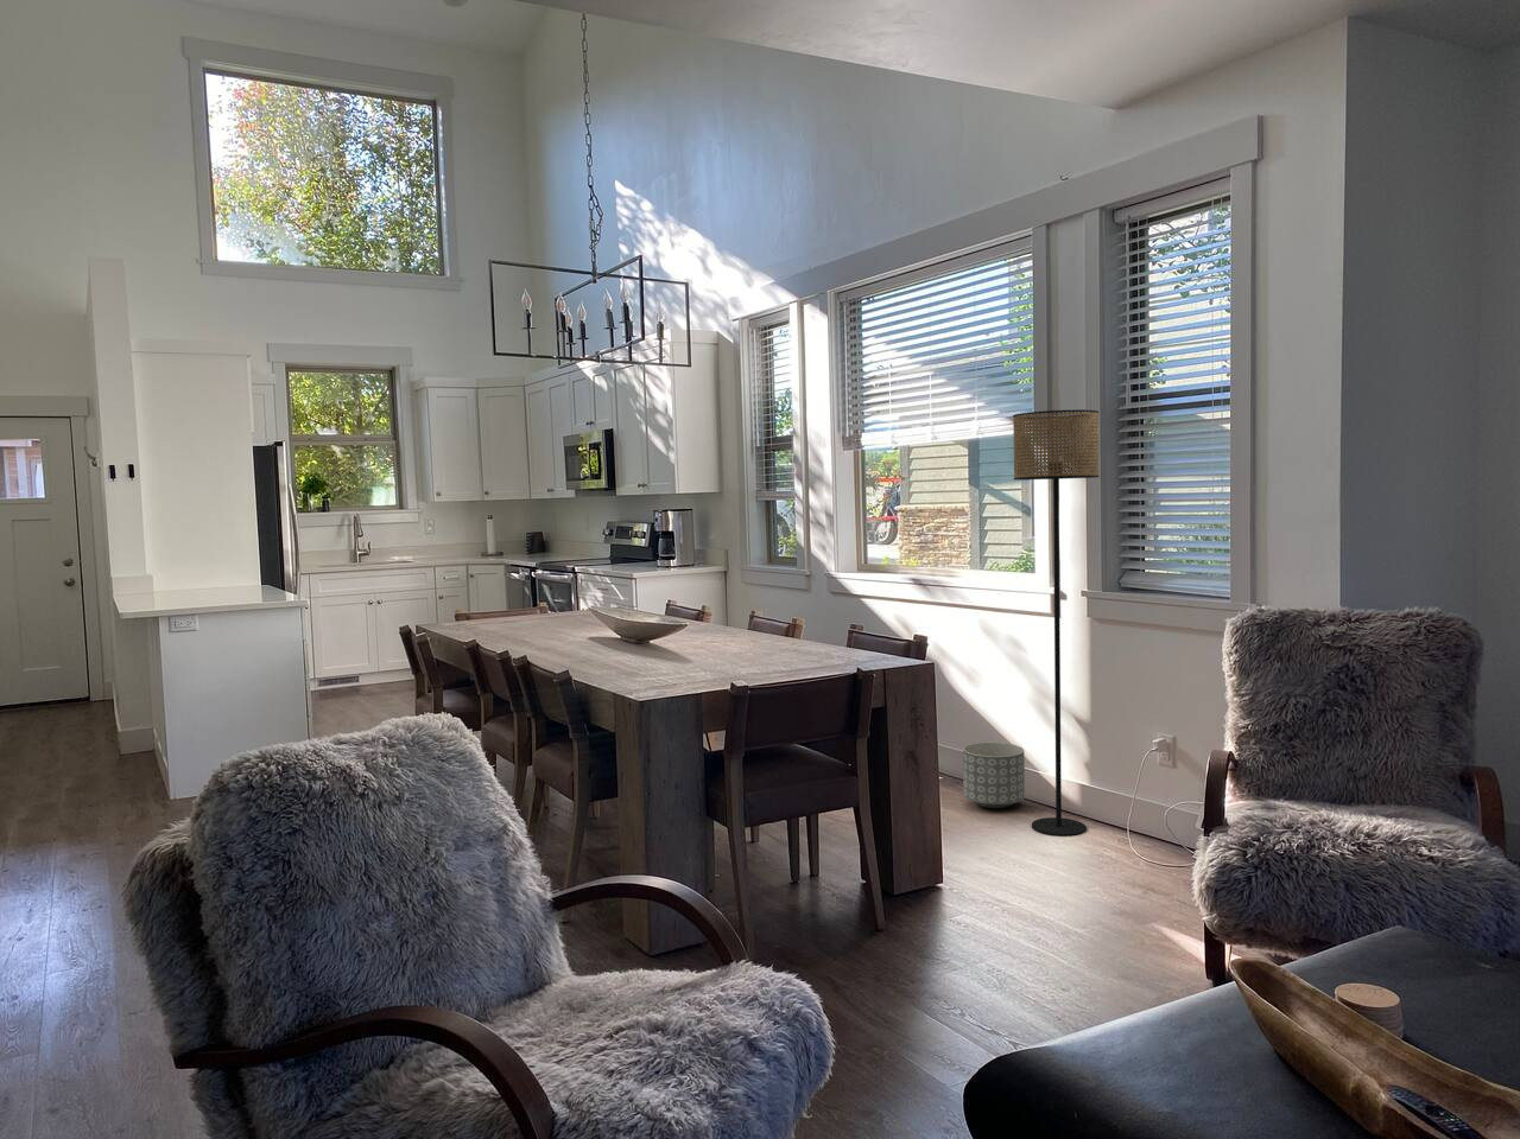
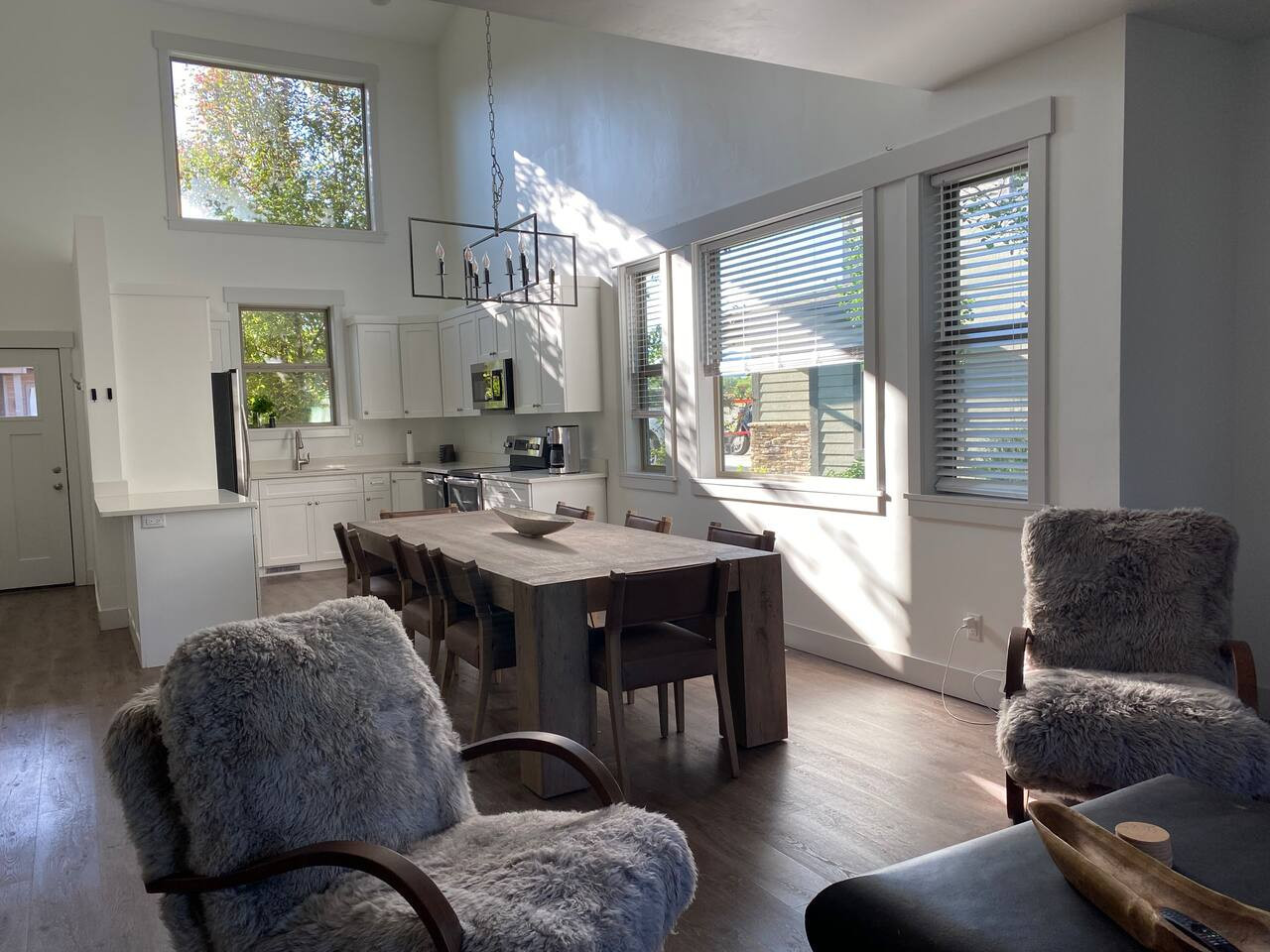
- floor lamp [1011,408,1101,836]
- planter [962,742,1026,810]
